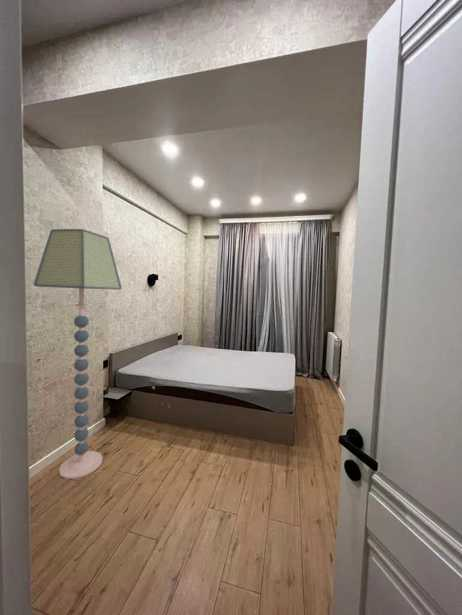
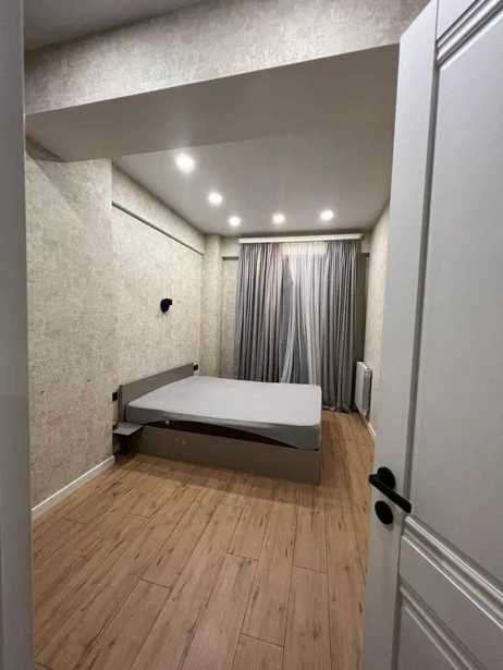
- floor lamp [33,228,123,480]
